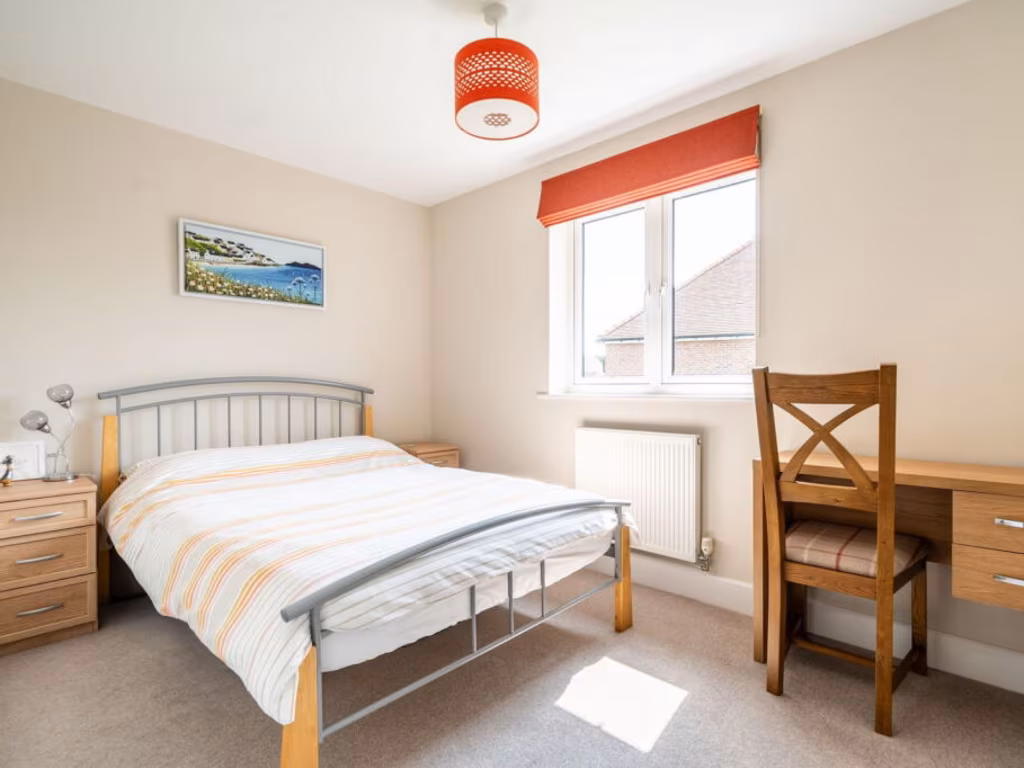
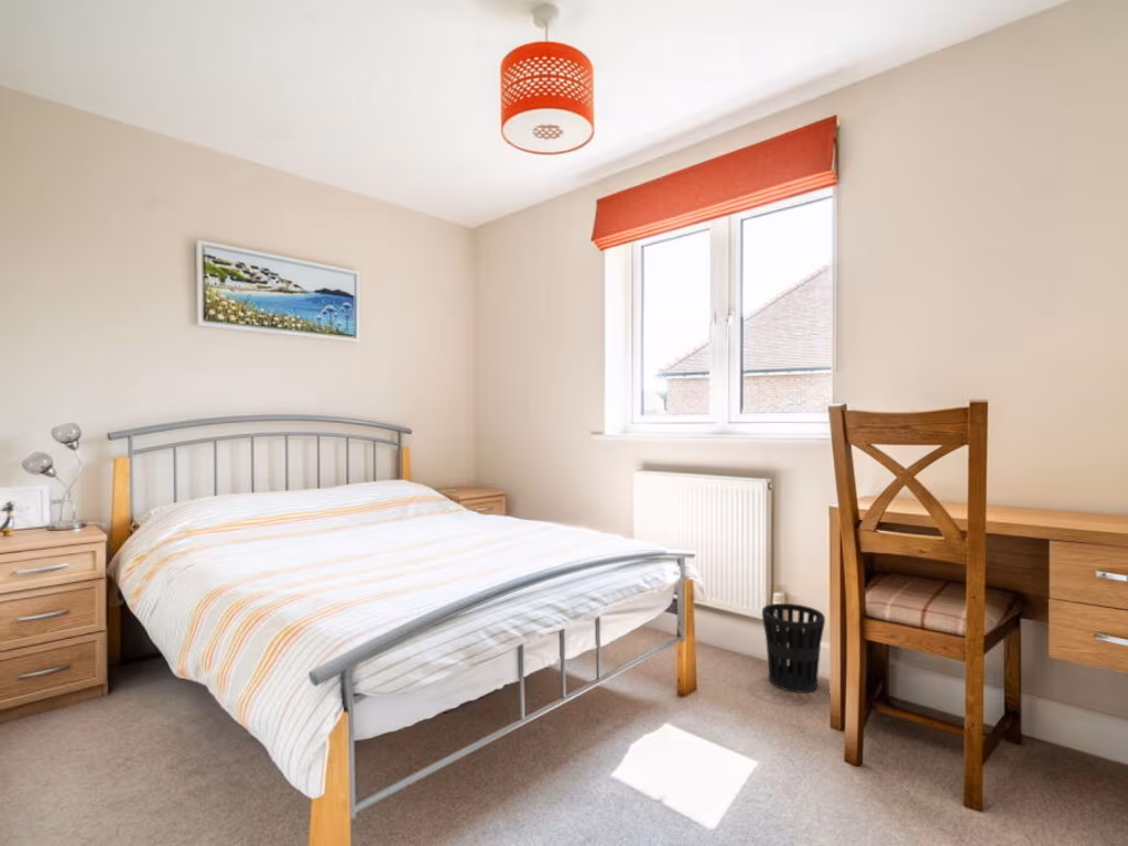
+ wastebasket [761,603,826,694]
